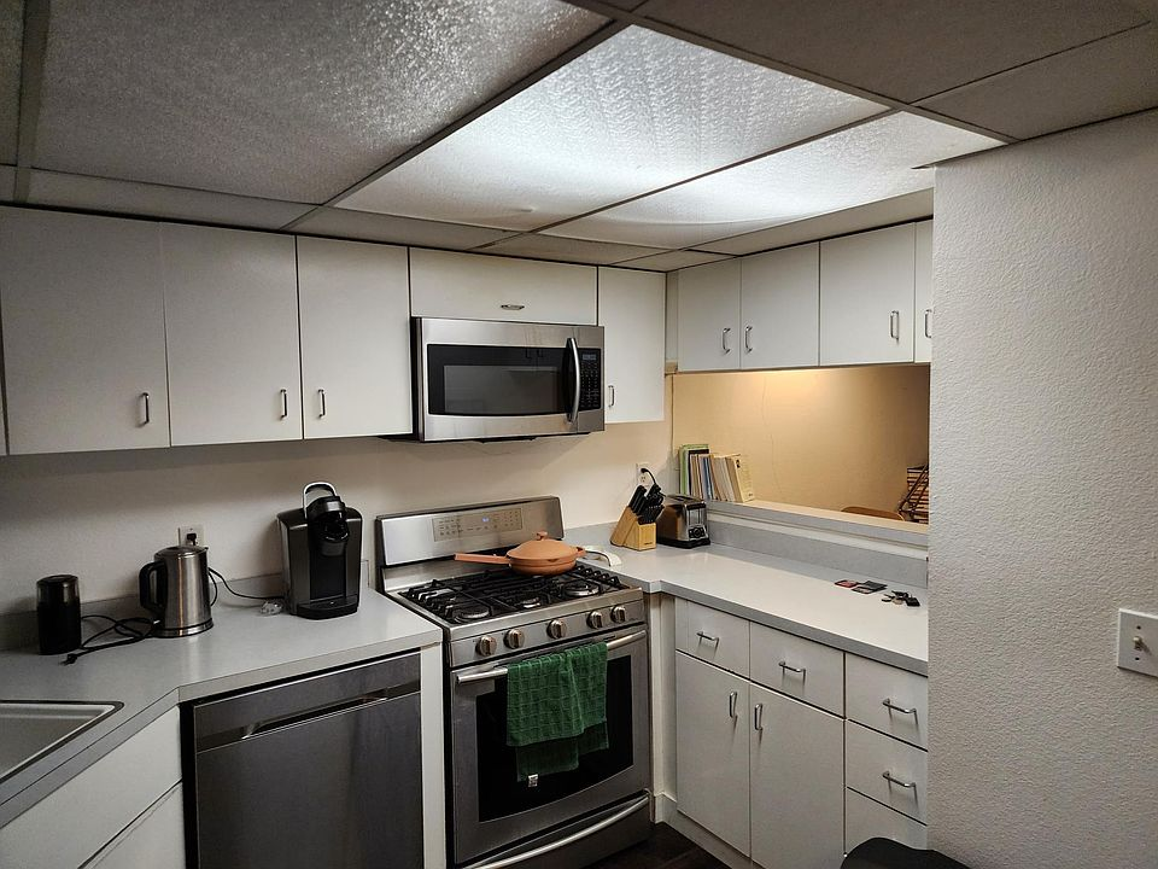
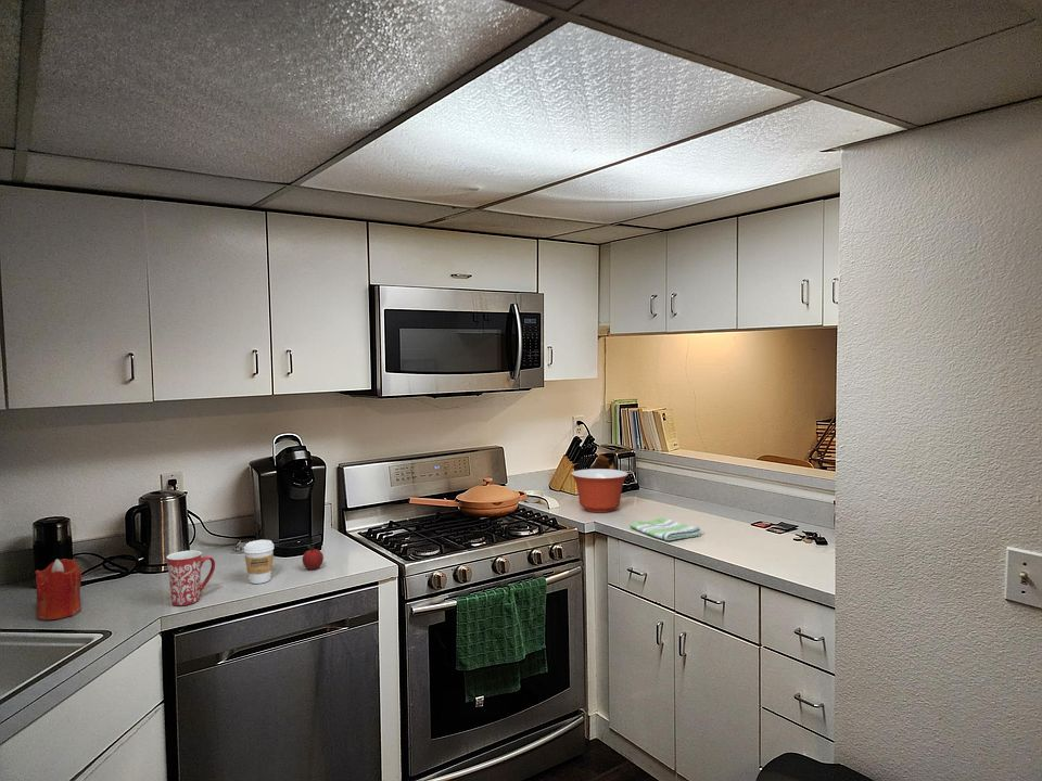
+ apple [301,545,325,571]
+ candle [34,558,82,622]
+ mixing bowl [570,468,630,513]
+ dish towel [628,517,702,541]
+ coffee cup [243,539,275,585]
+ mug [165,550,216,606]
